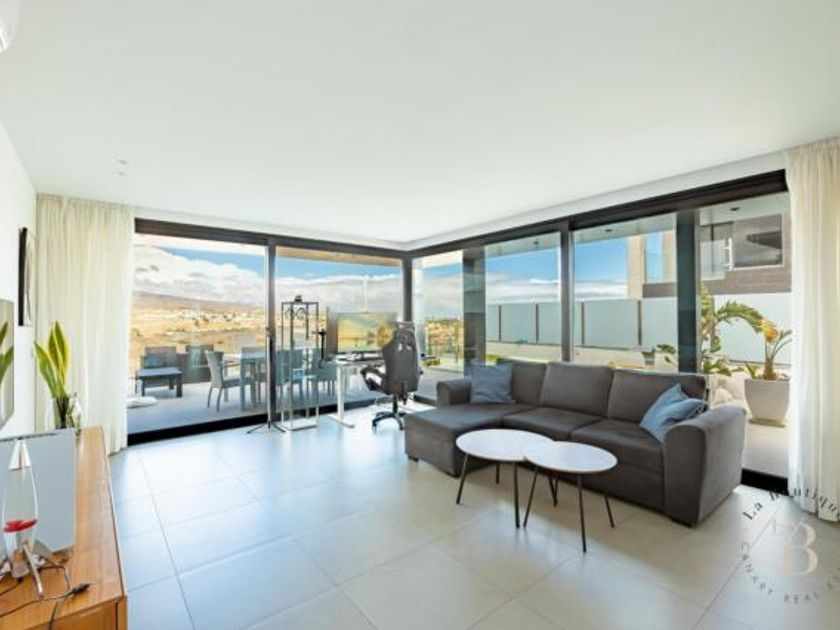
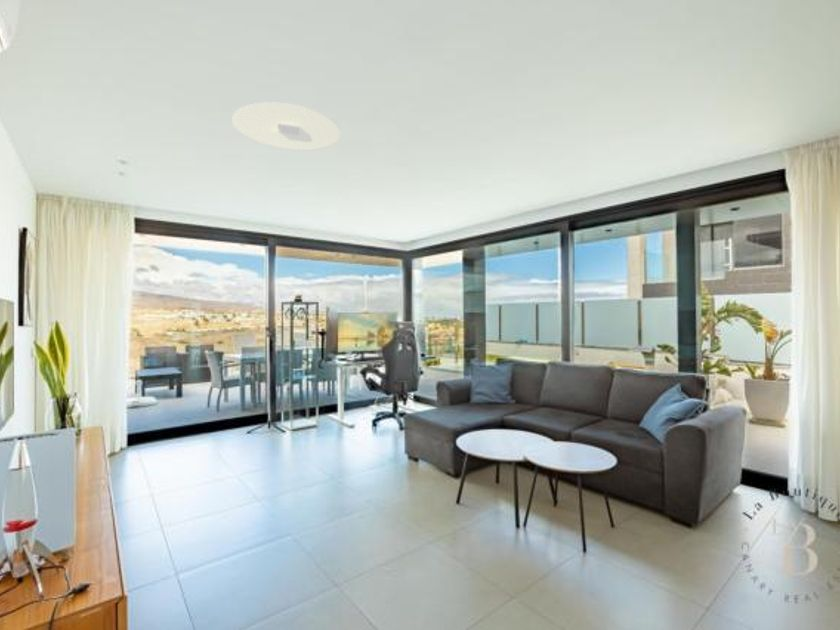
+ ceiling light [231,101,342,152]
